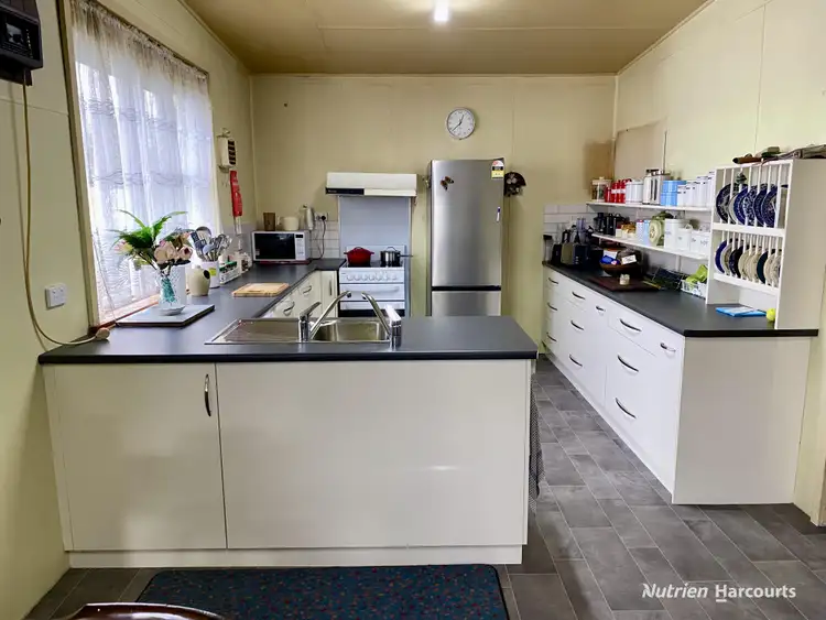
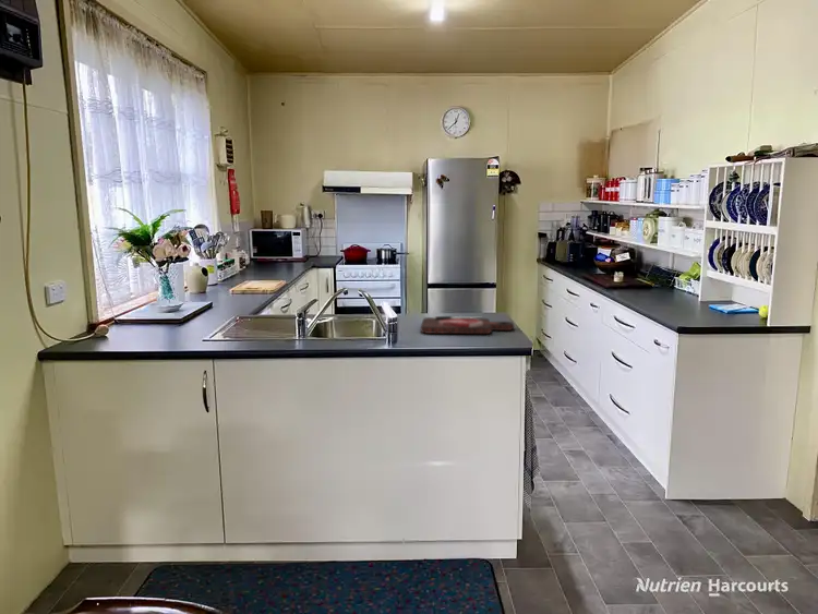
+ cutting board [419,315,515,335]
